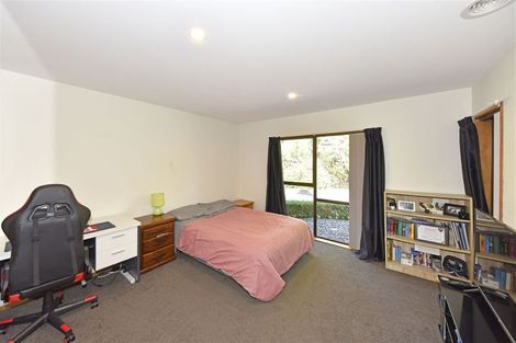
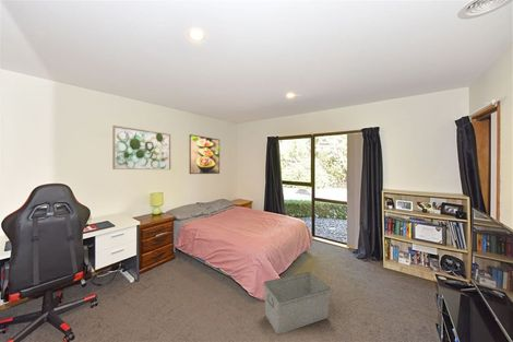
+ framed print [189,133,220,175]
+ wall art [111,125,171,170]
+ storage bin [263,271,332,335]
